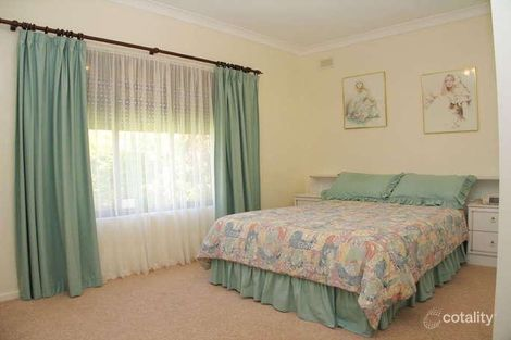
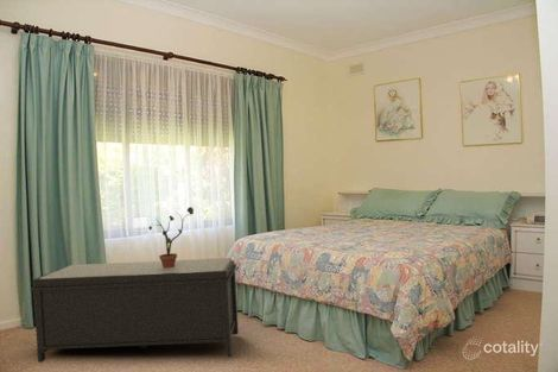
+ potted plant [147,206,195,269]
+ bench [30,257,240,364]
